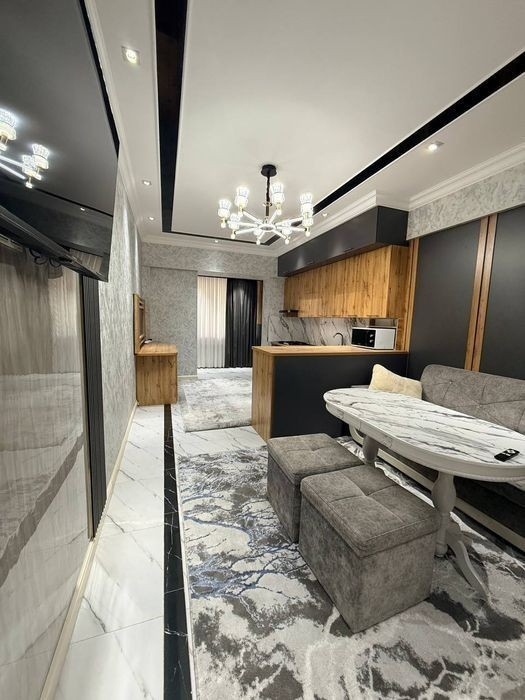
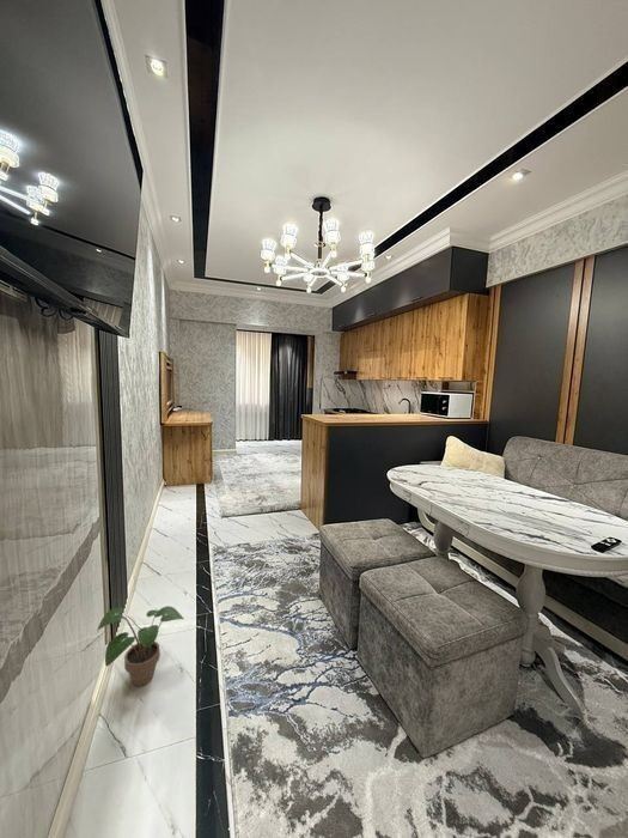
+ potted plant [96,605,185,687]
